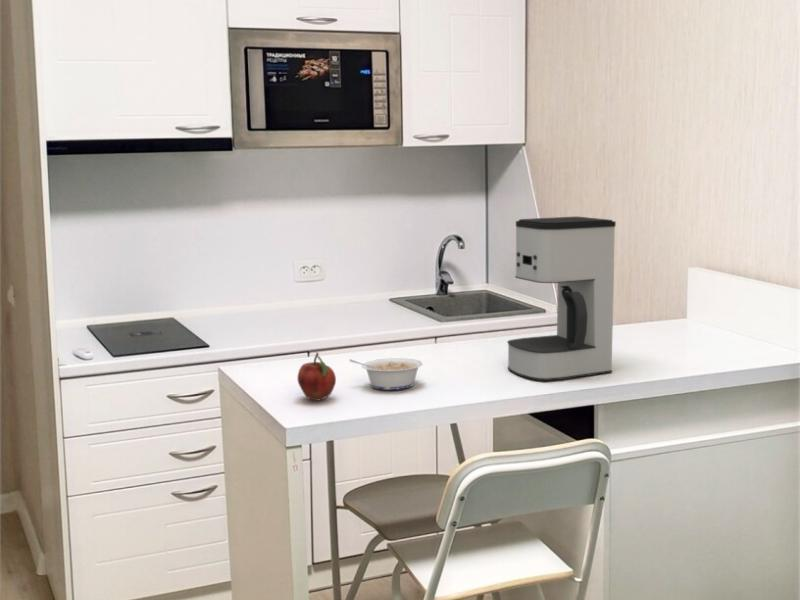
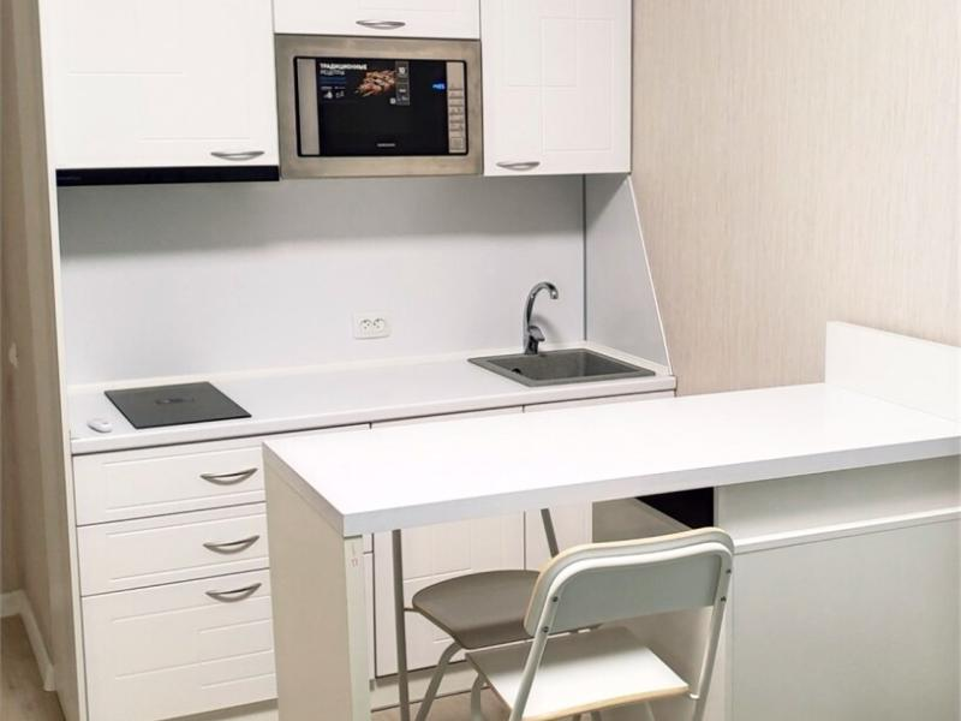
- fruit [296,352,337,401]
- coffee maker [506,215,617,382]
- legume [348,357,424,391]
